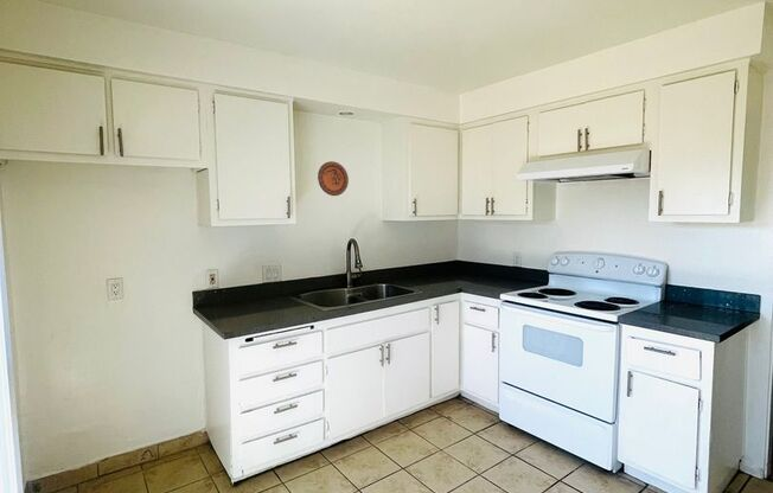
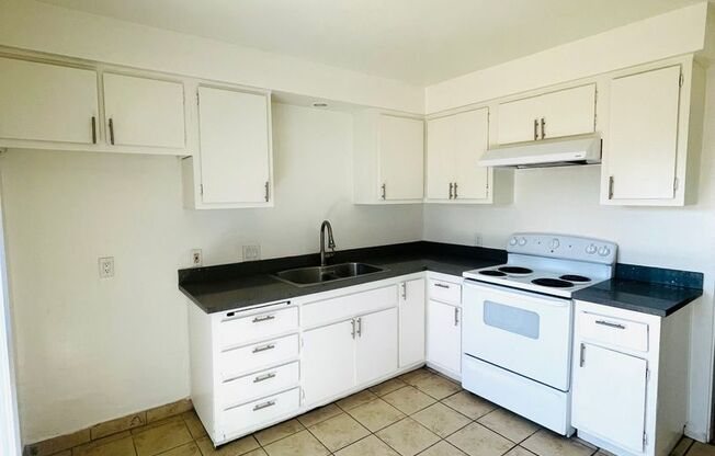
- decorative plate [317,160,350,197]
